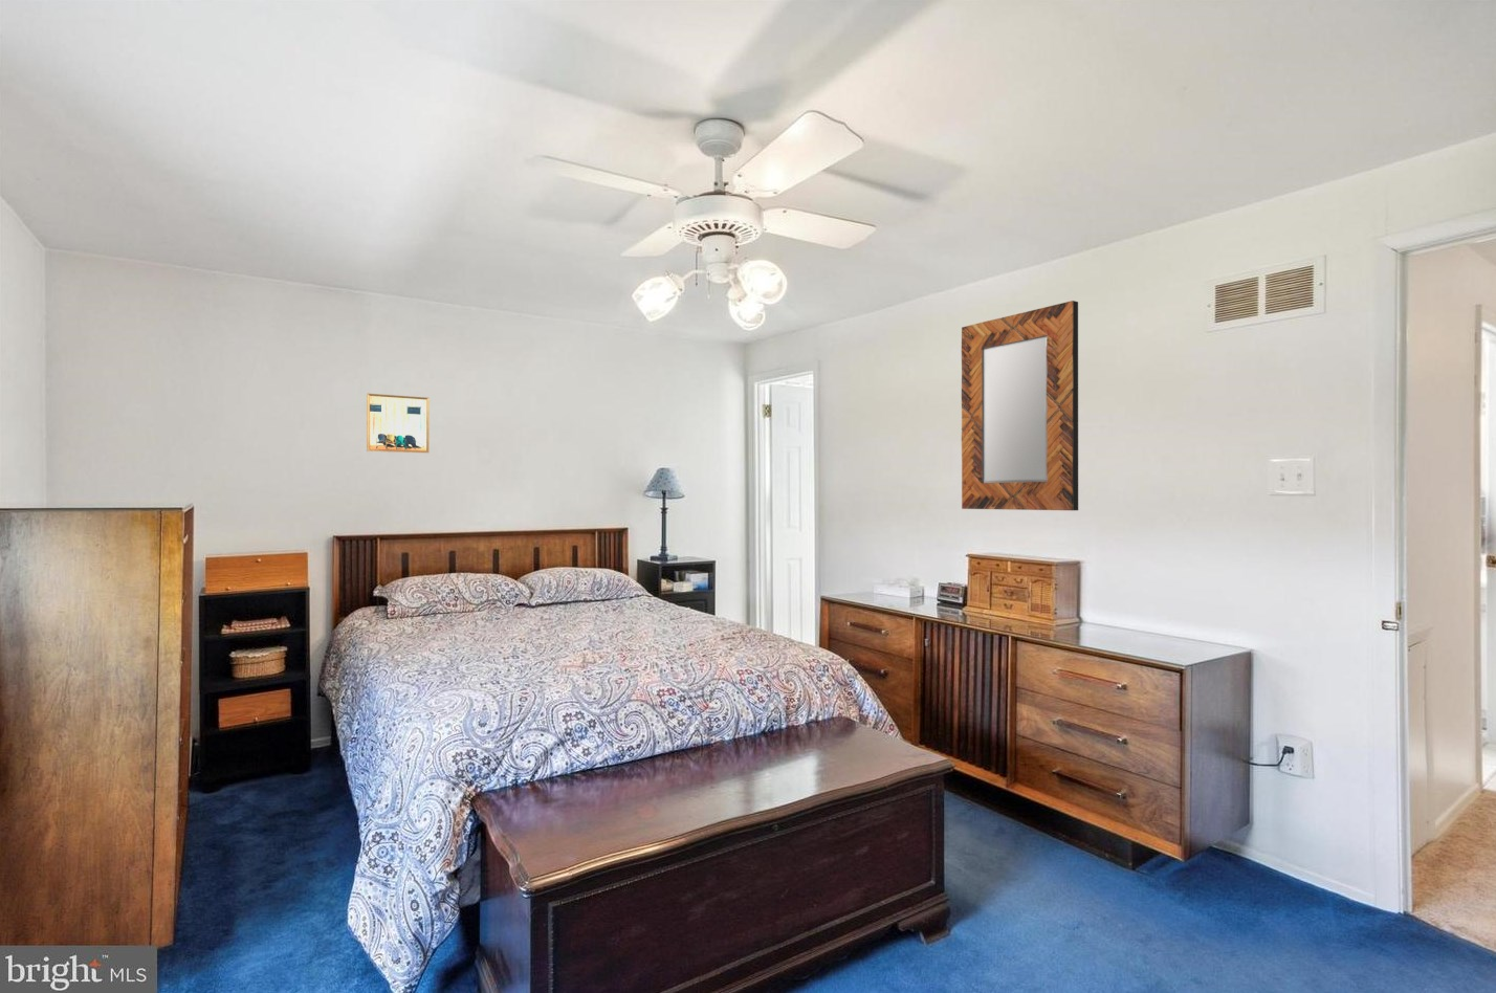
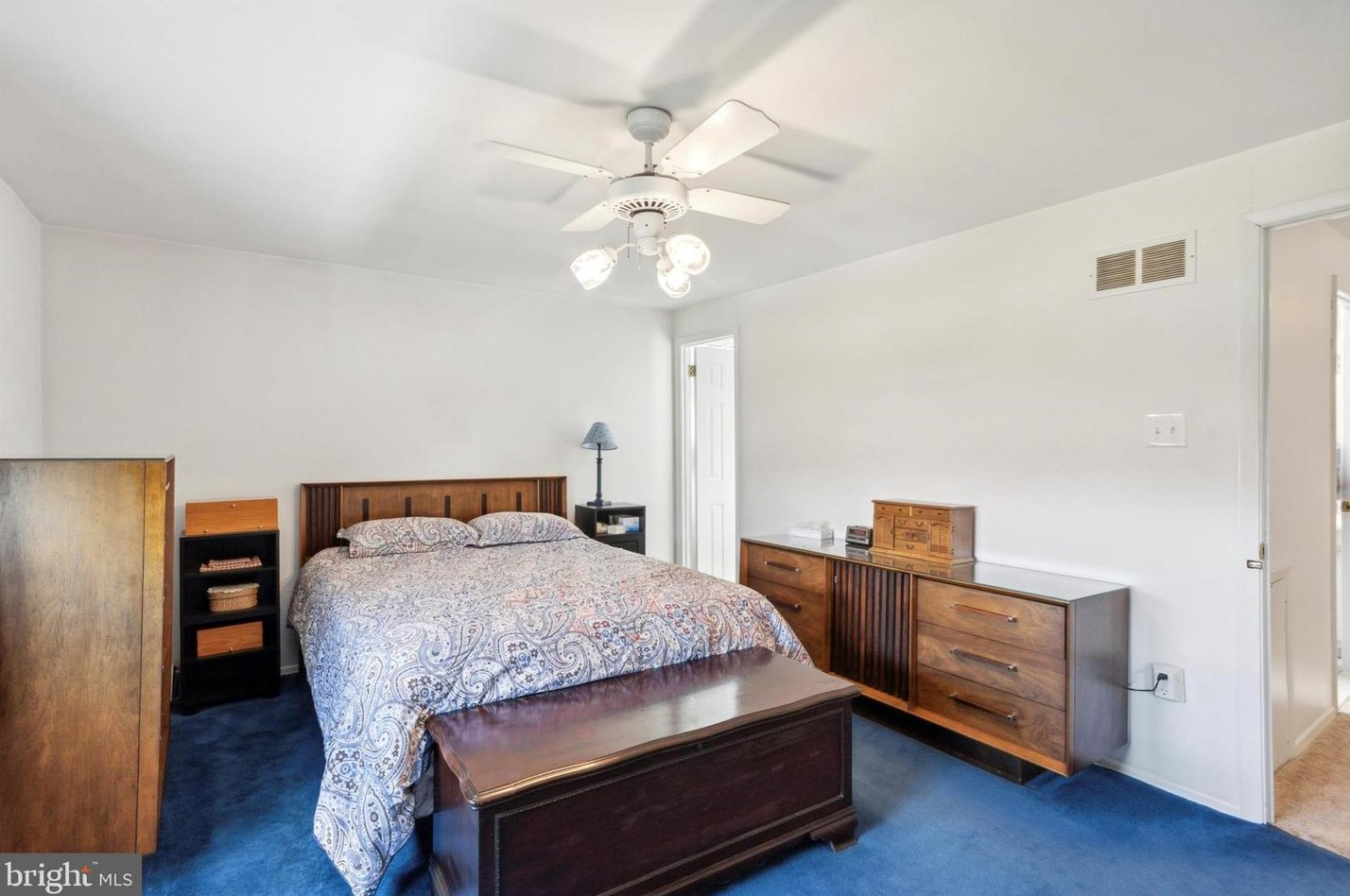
- home mirror [961,299,1079,511]
- wall art [366,392,430,453]
